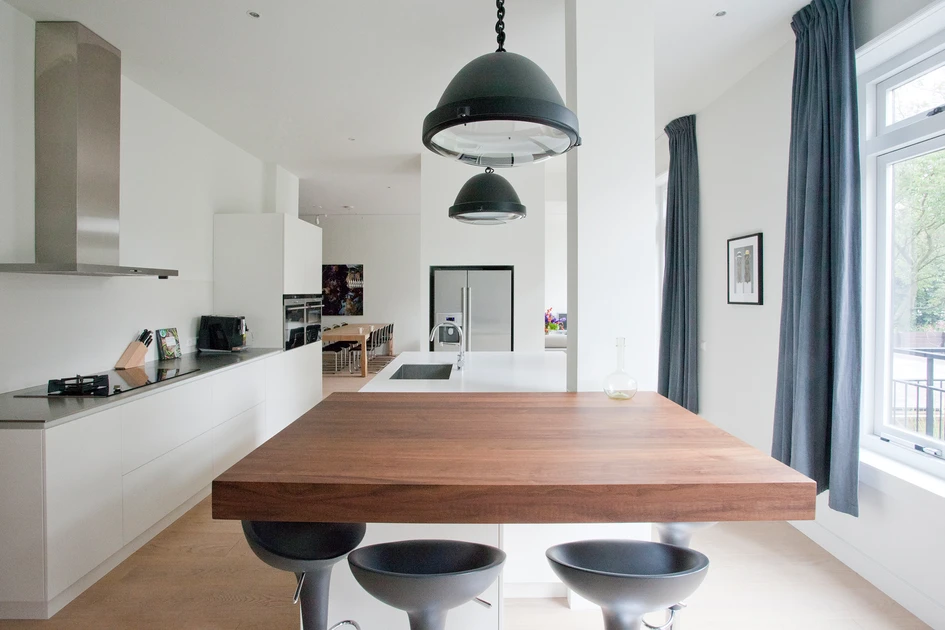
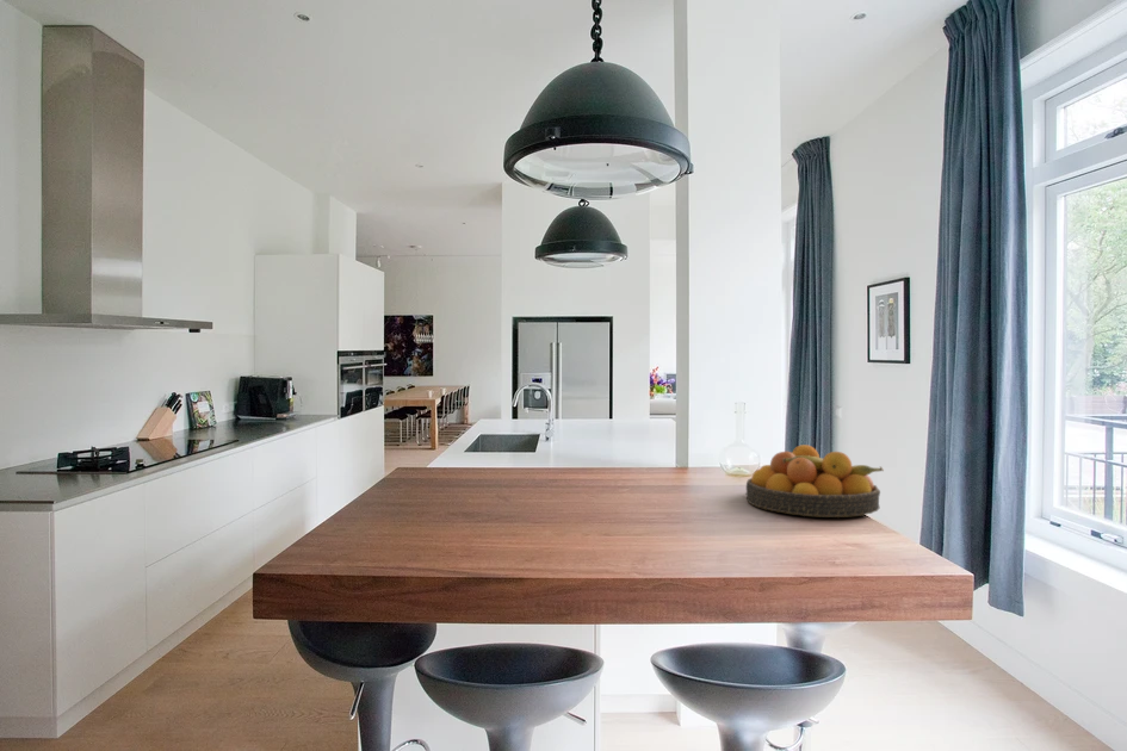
+ fruit bowl [745,443,884,519]
